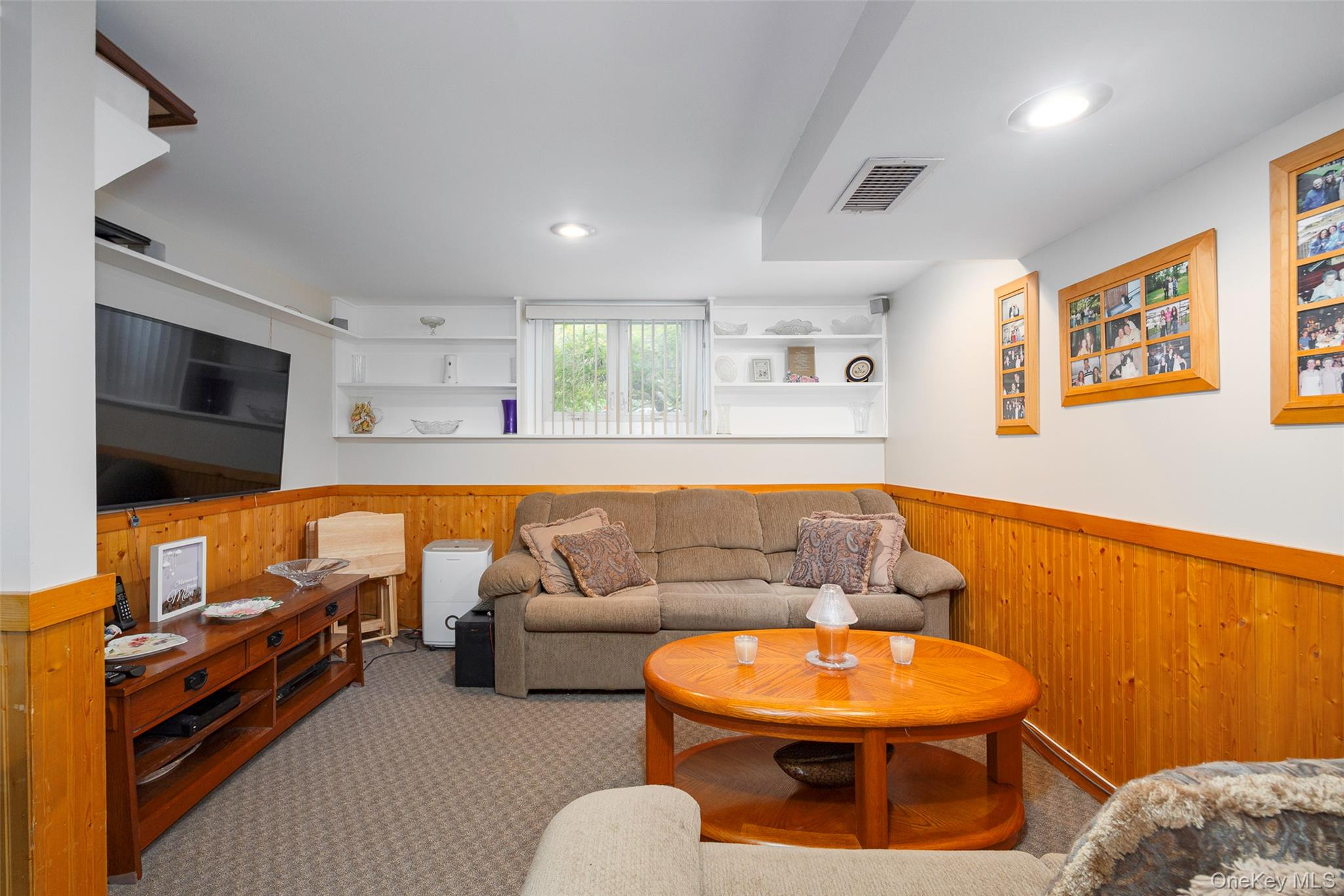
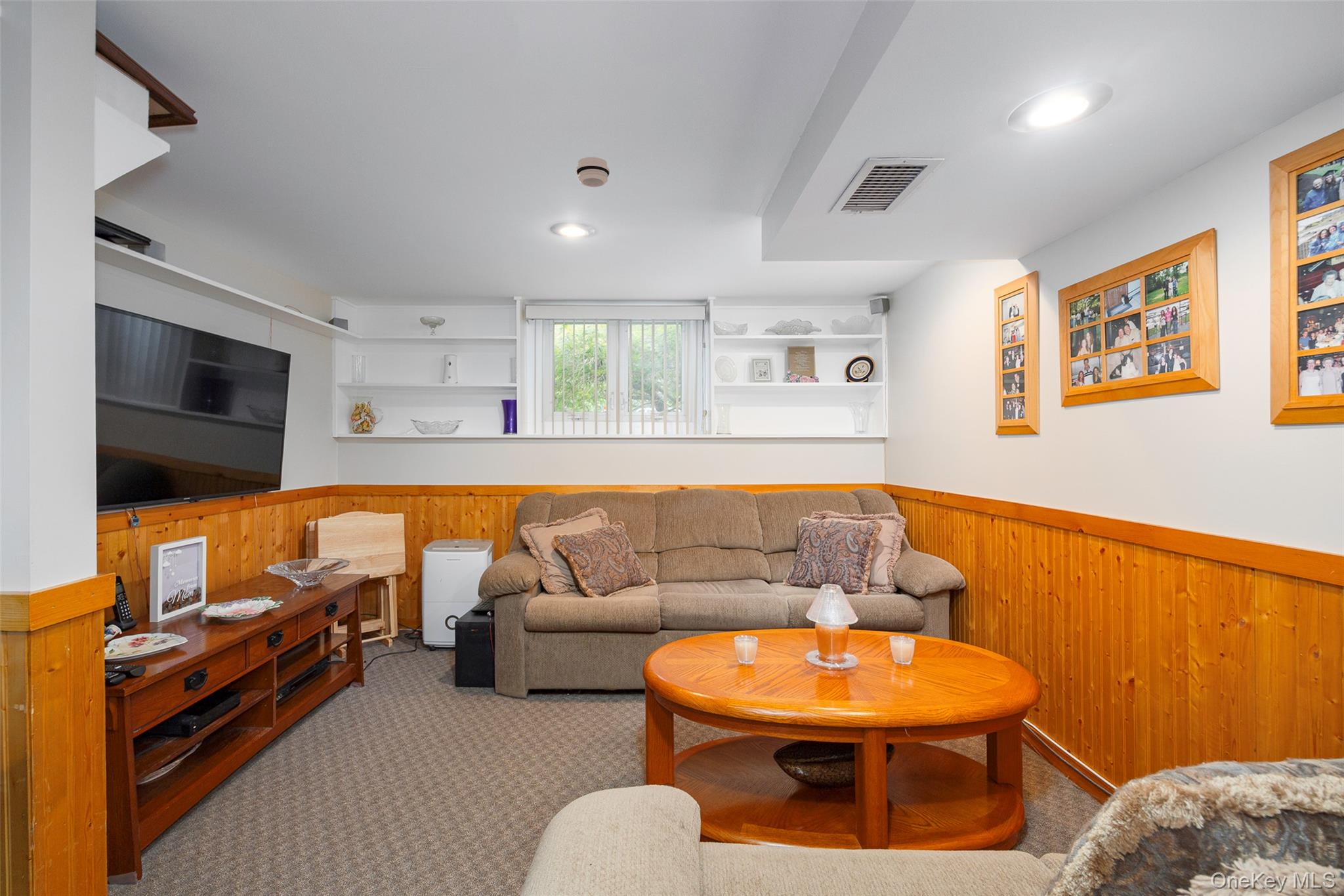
+ smoke detector [576,157,610,188]
